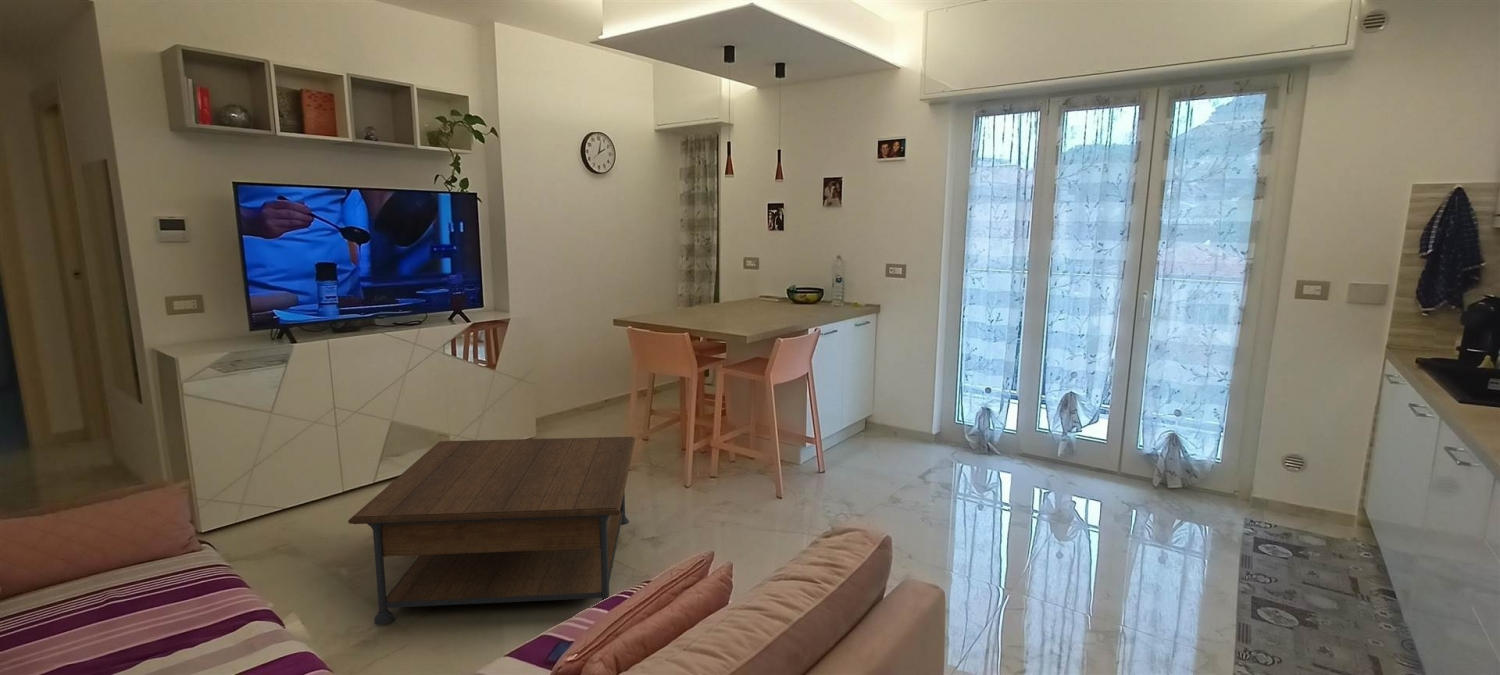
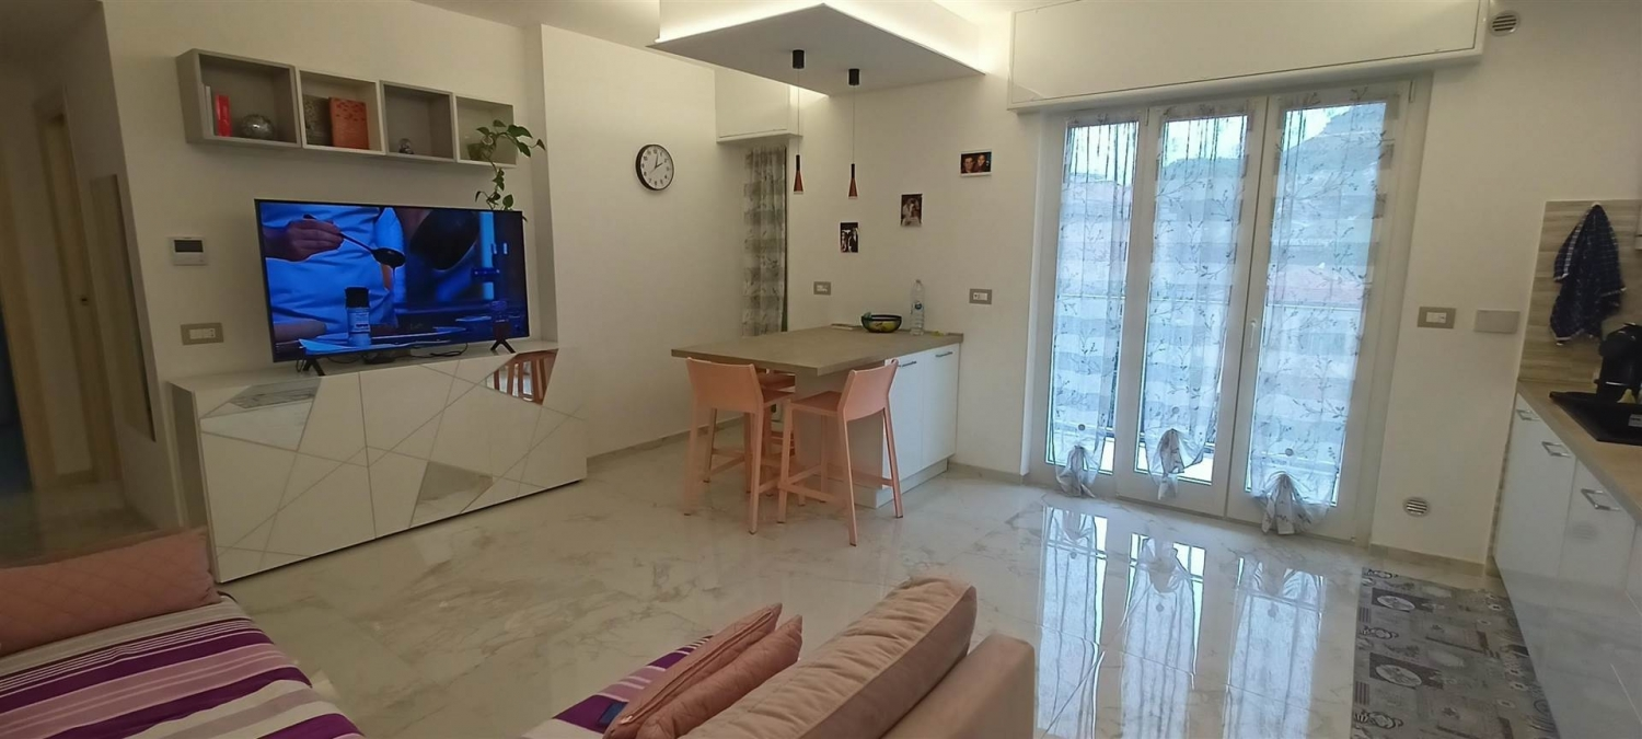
- coffee table [347,436,636,626]
